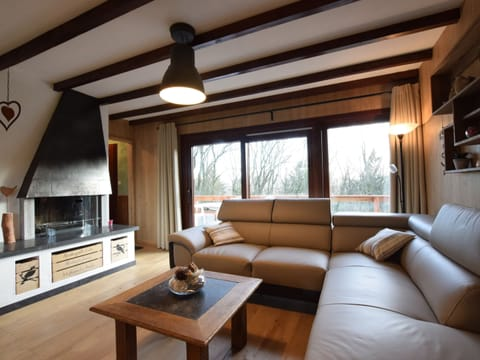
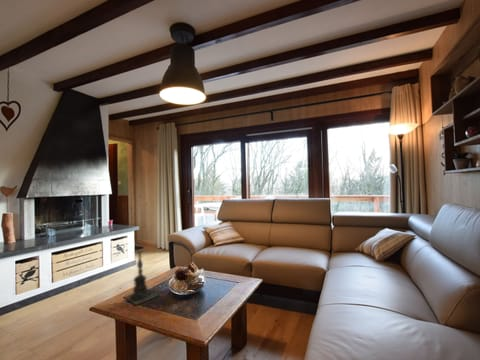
+ candle holder [123,243,160,306]
